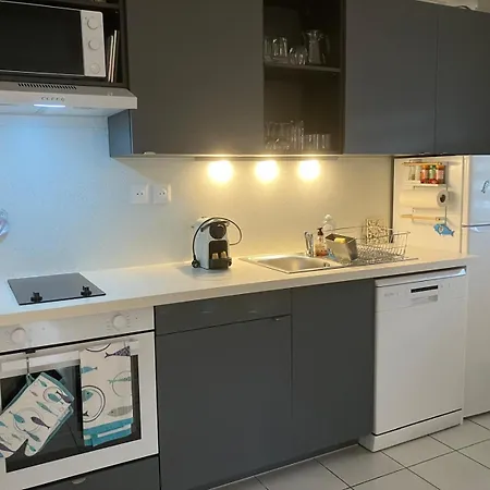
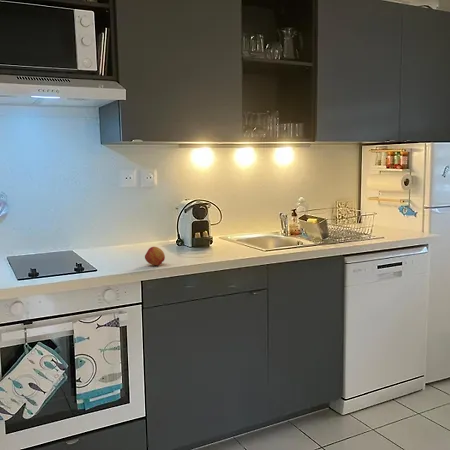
+ fruit [144,246,166,266]
